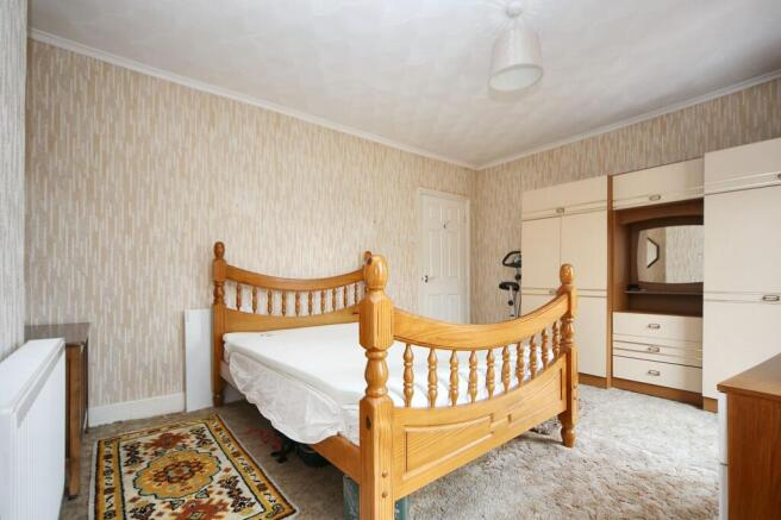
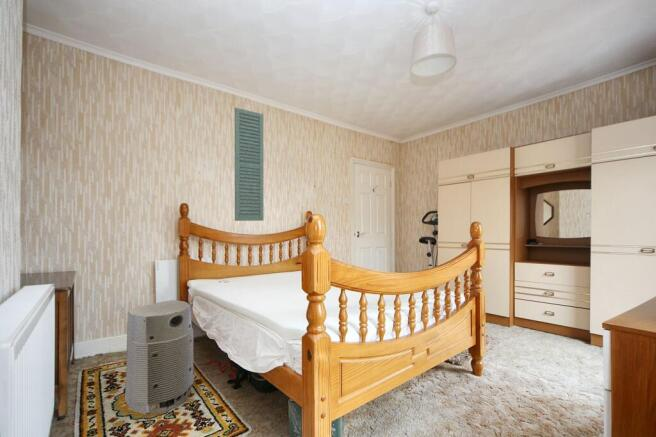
+ wall art [234,107,265,222]
+ air purifier [124,299,194,415]
